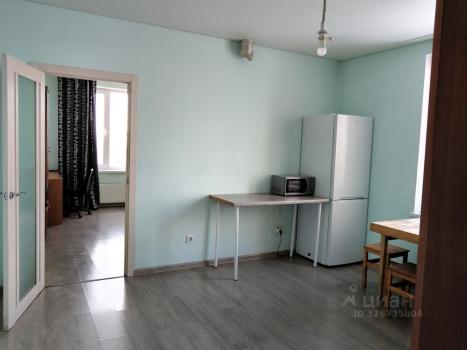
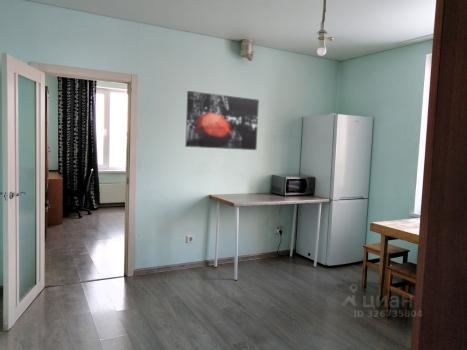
+ wall art [184,90,260,151]
